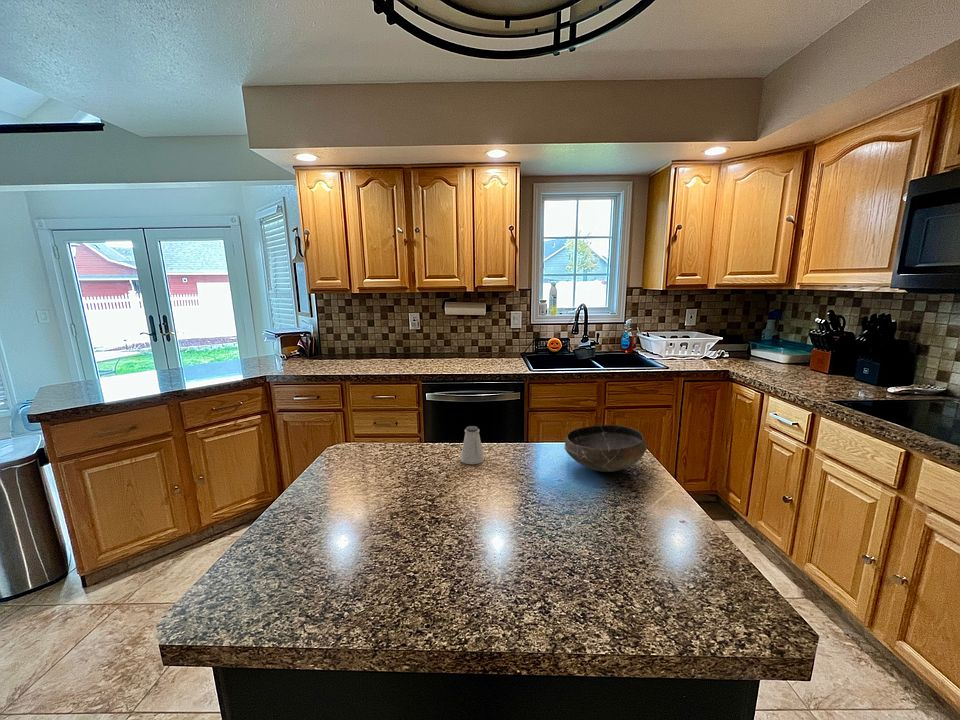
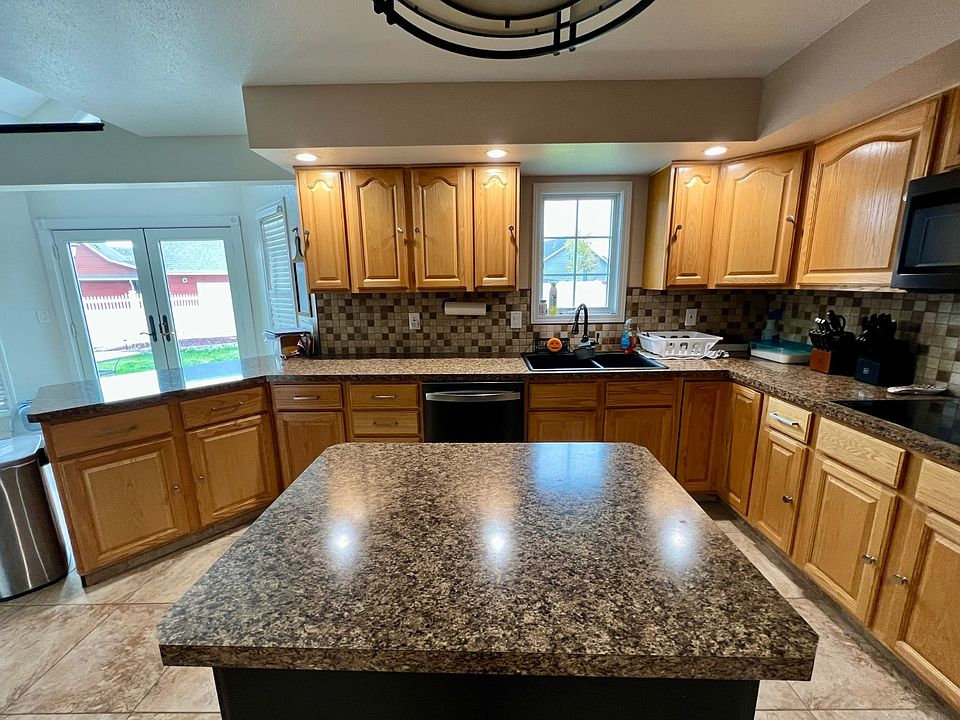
- saltshaker [460,425,485,465]
- bowl [564,424,648,473]
